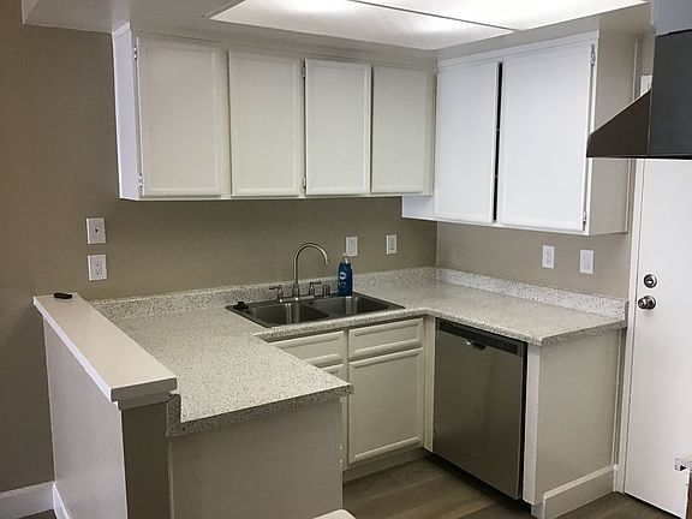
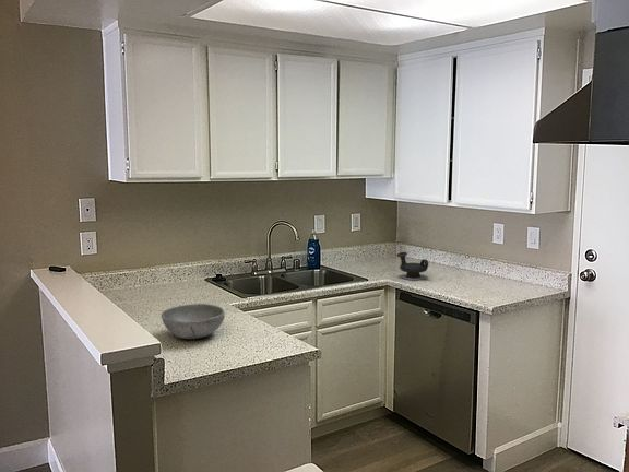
+ bowl [161,303,226,340]
+ teapot [396,251,429,282]
